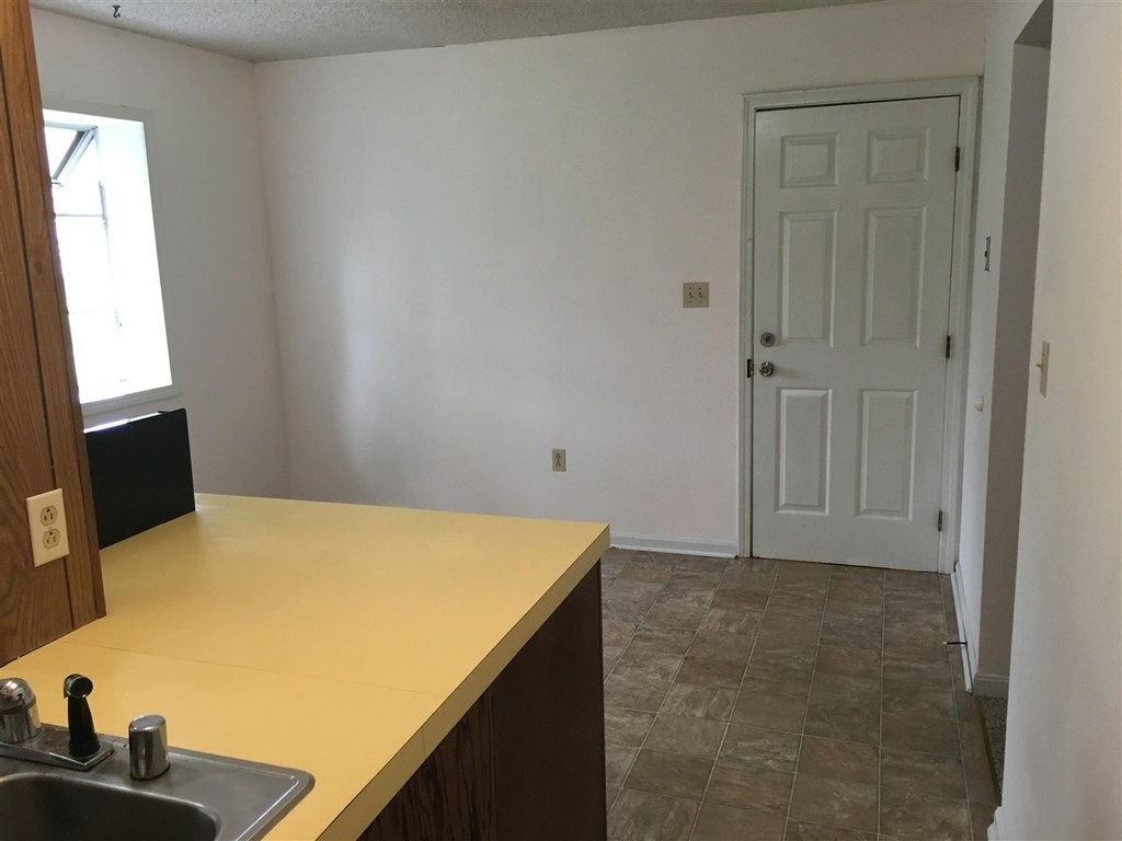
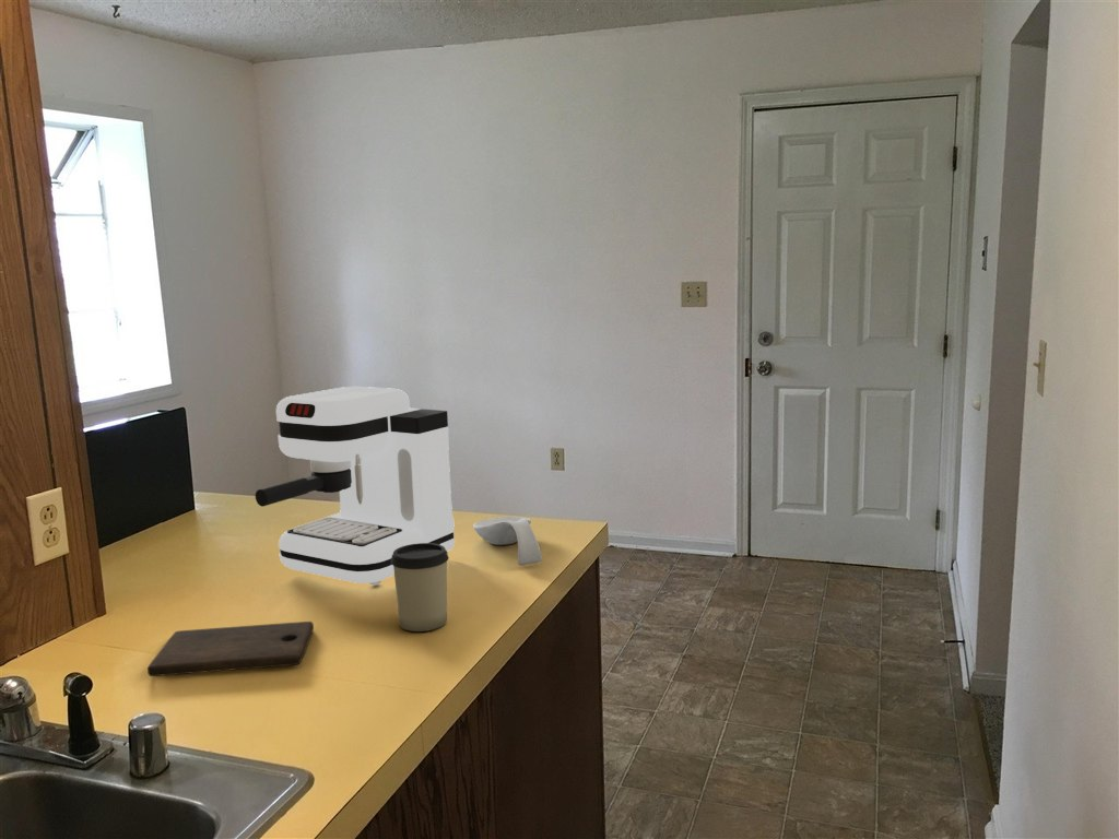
+ spoon rest [472,516,543,566]
+ cutting board [146,621,315,677]
+ coffee maker [255,386,456,587]
+ cup [391,543,450,633]
